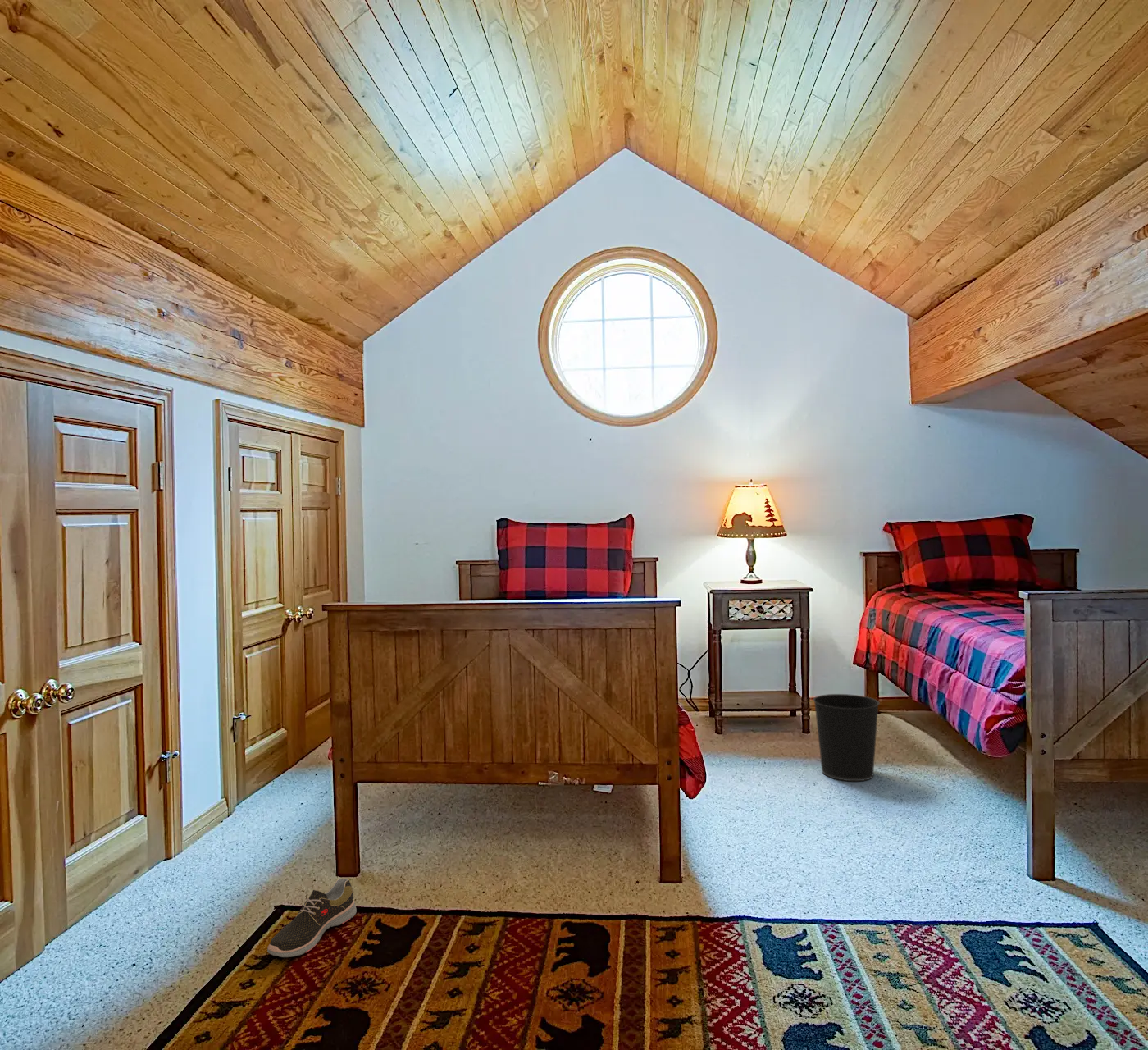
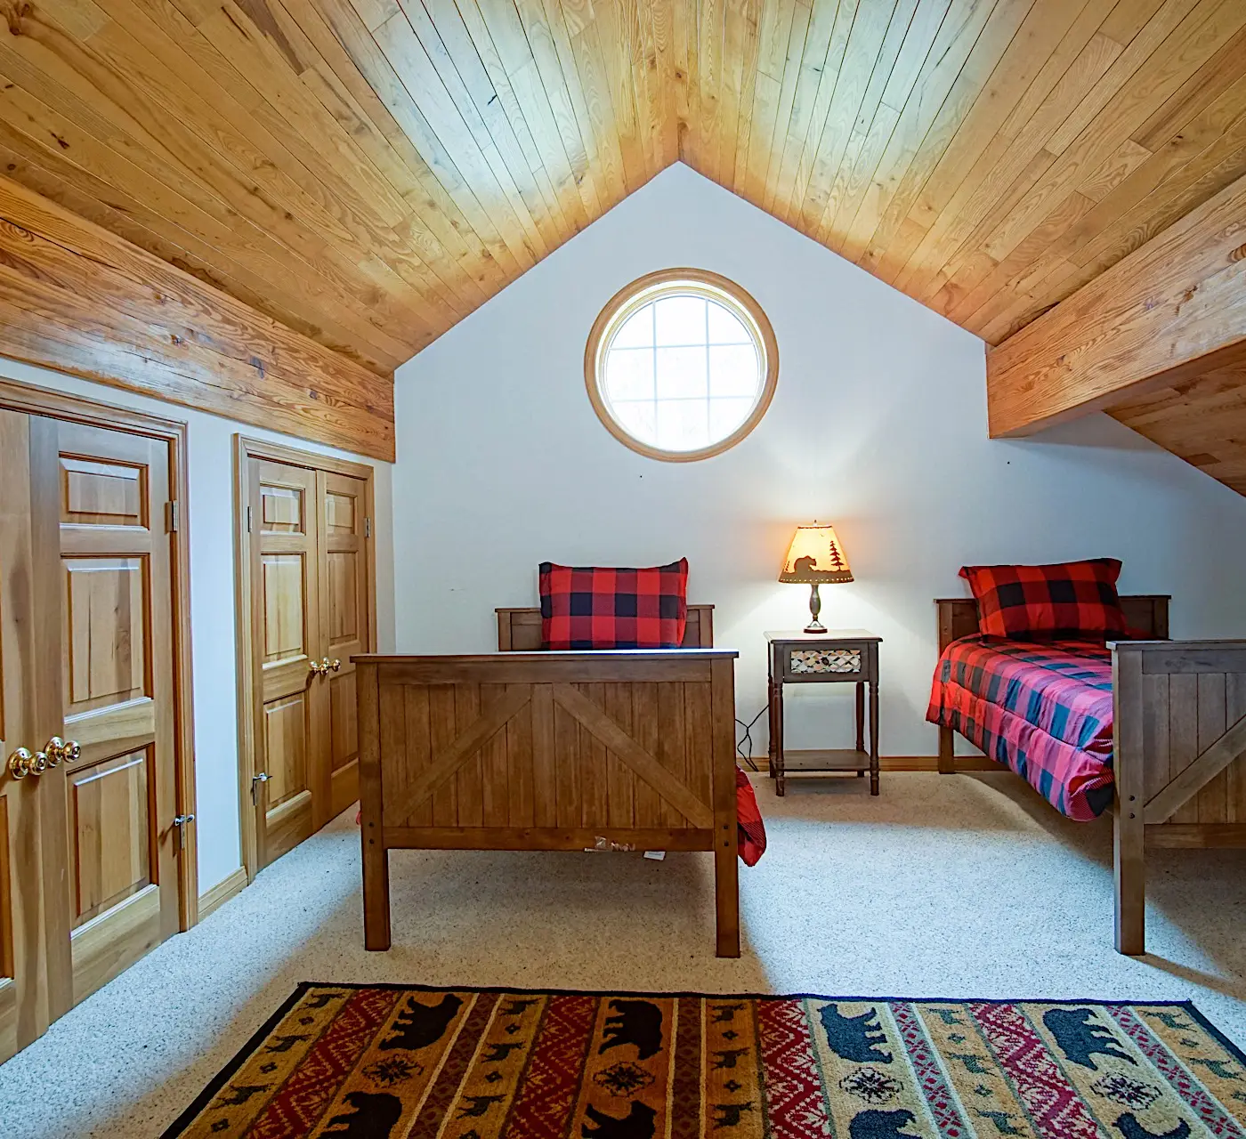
- shoe [266,878,358,958]
- wastebasket [812,693,881,782]
